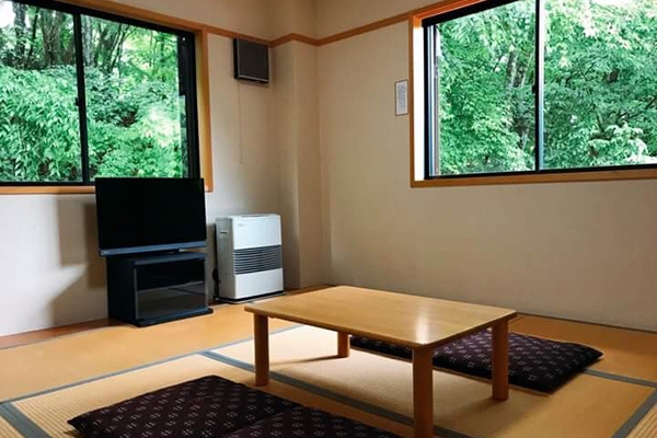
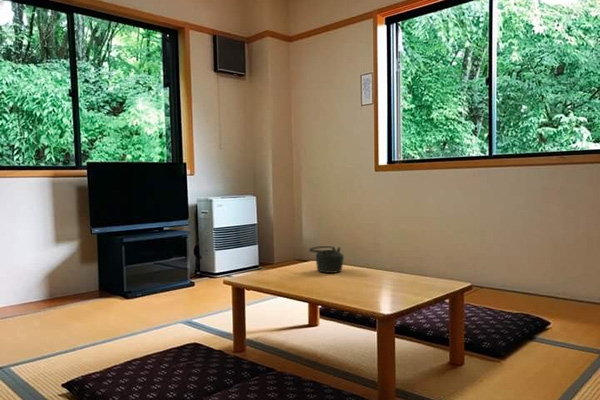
+ teapot [308,245,345,274]
